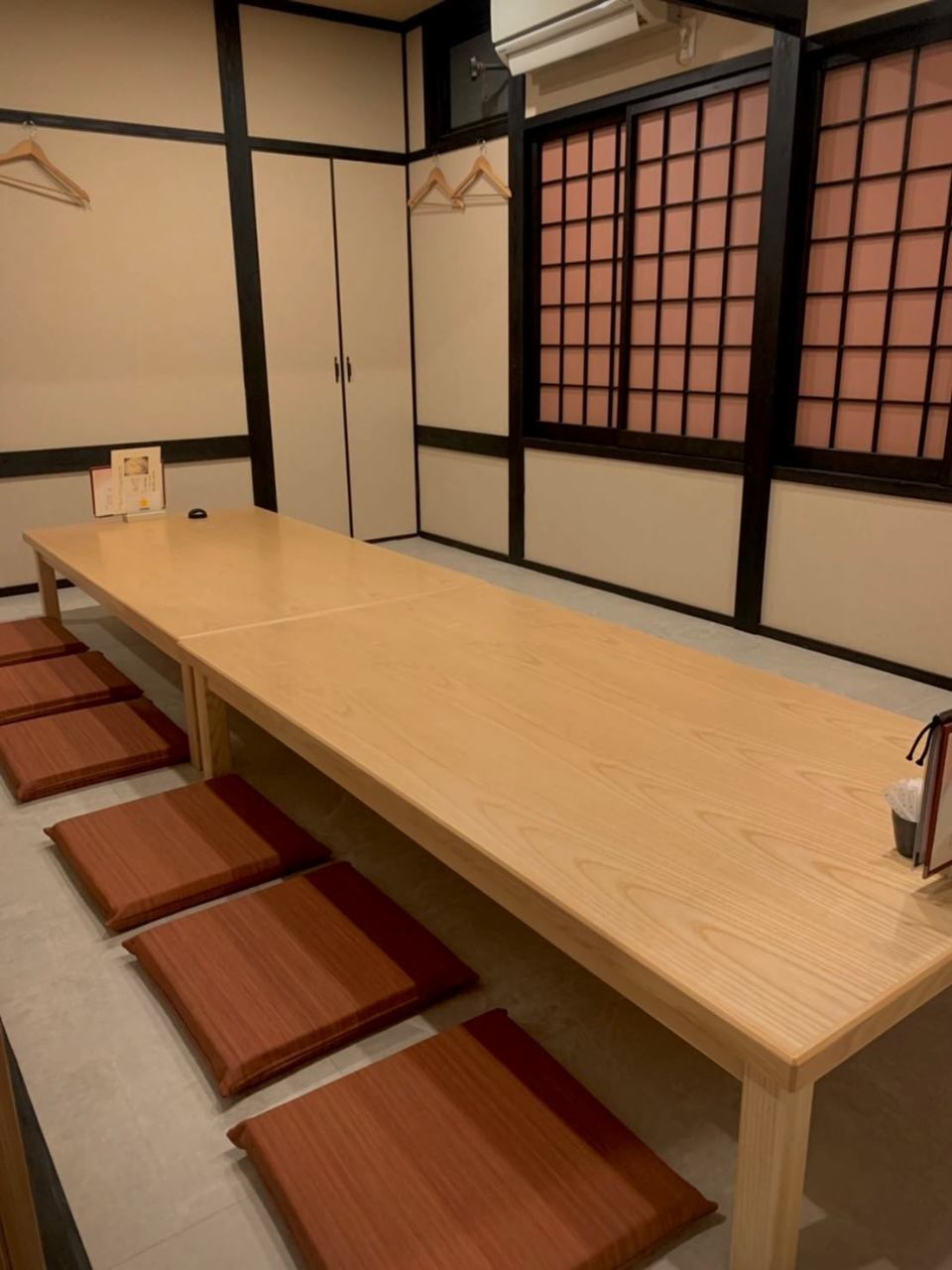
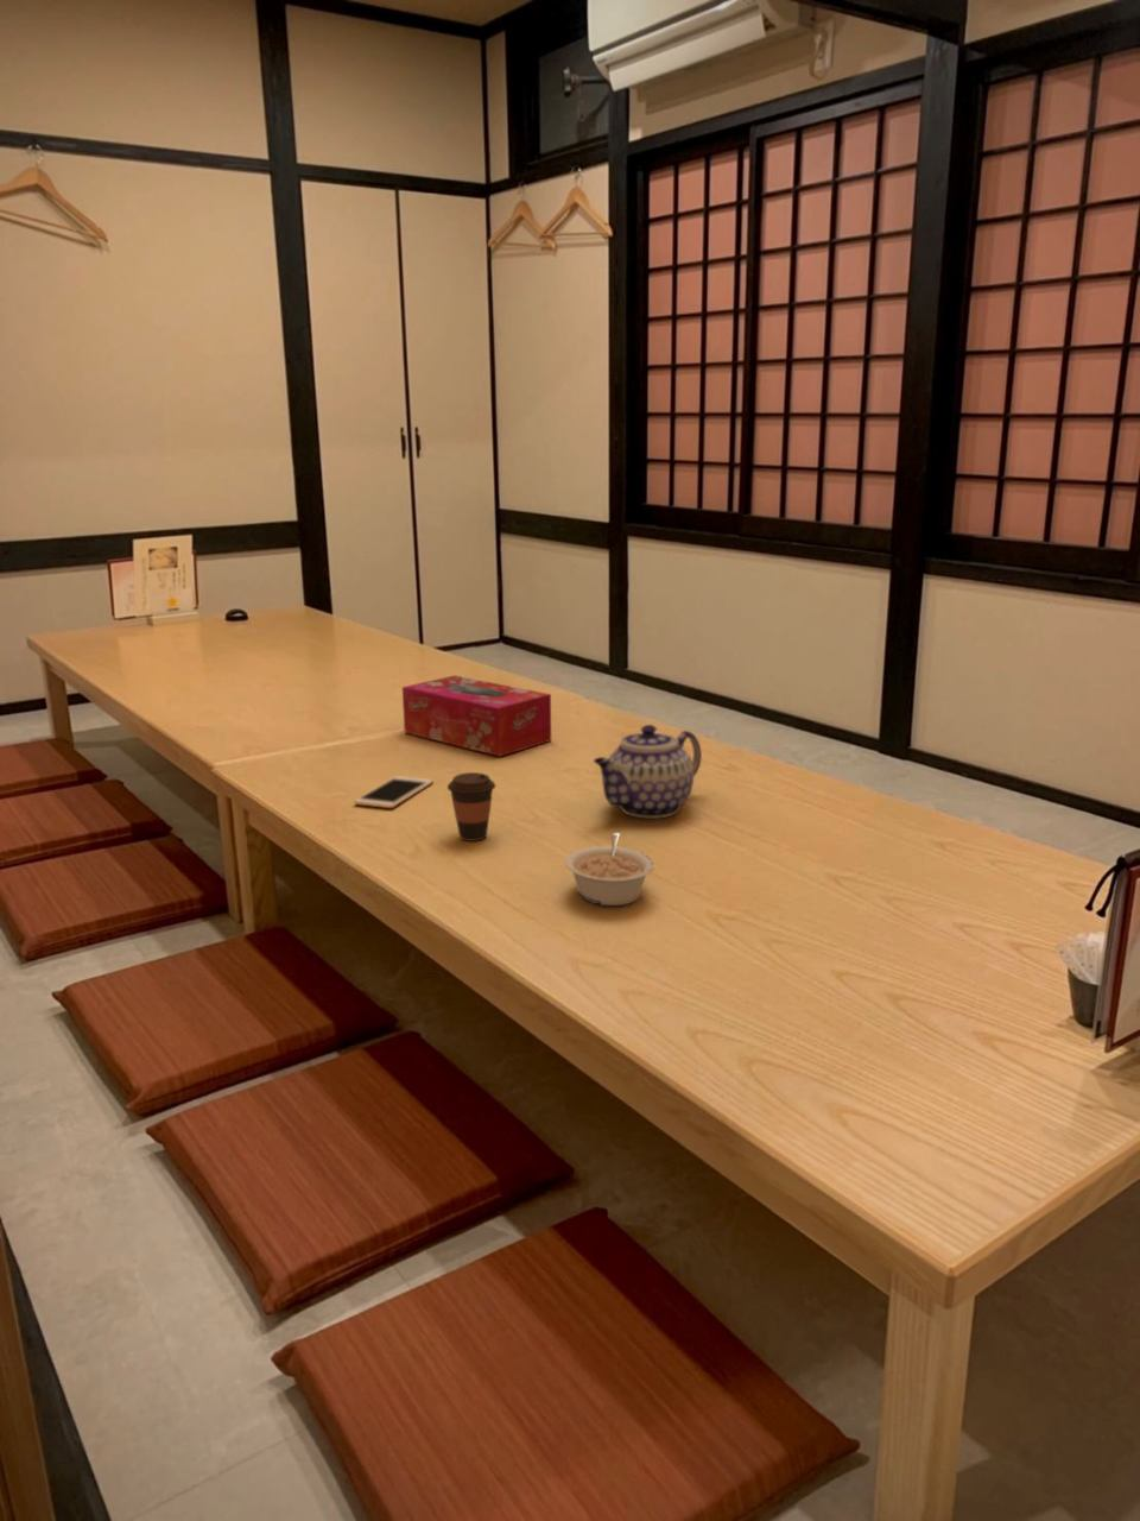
+ cell phone [353,775,435,810]
+ tissue box [401,675,552,757]
+ teapot [593,723,703,819]
+ coffee cup [447,771,497,842]
+ legume [564,832,655,907]
